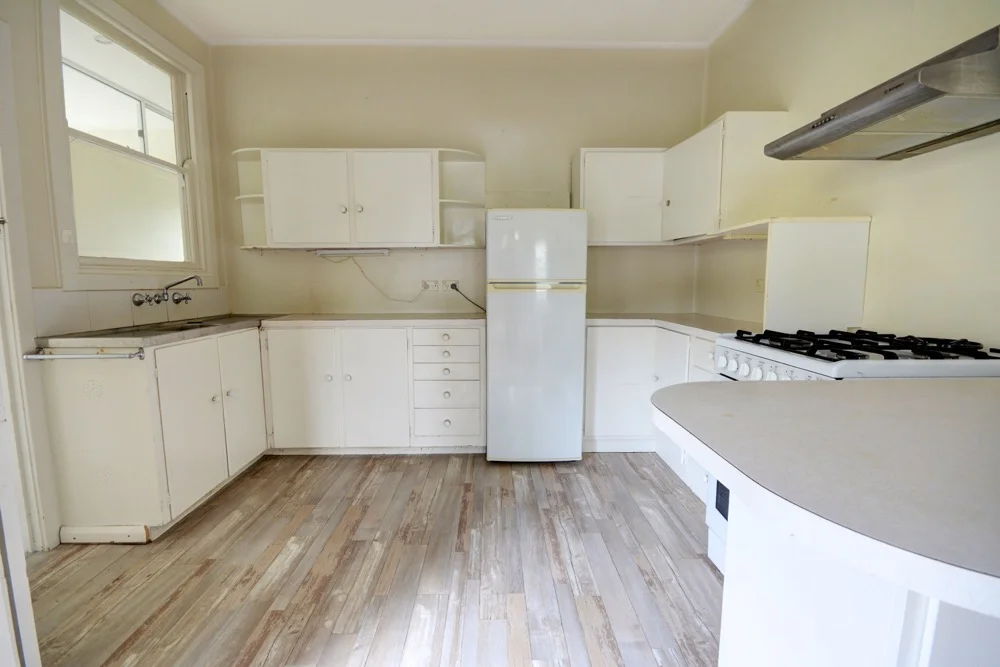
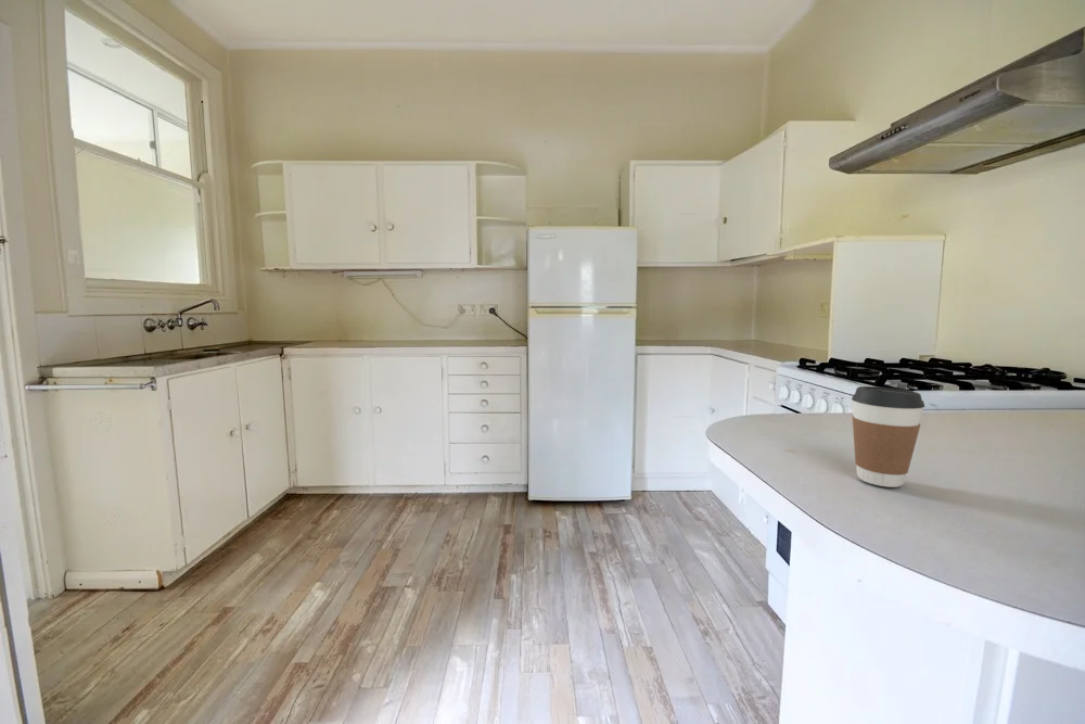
+ coffee cup [851,385,926,488]
